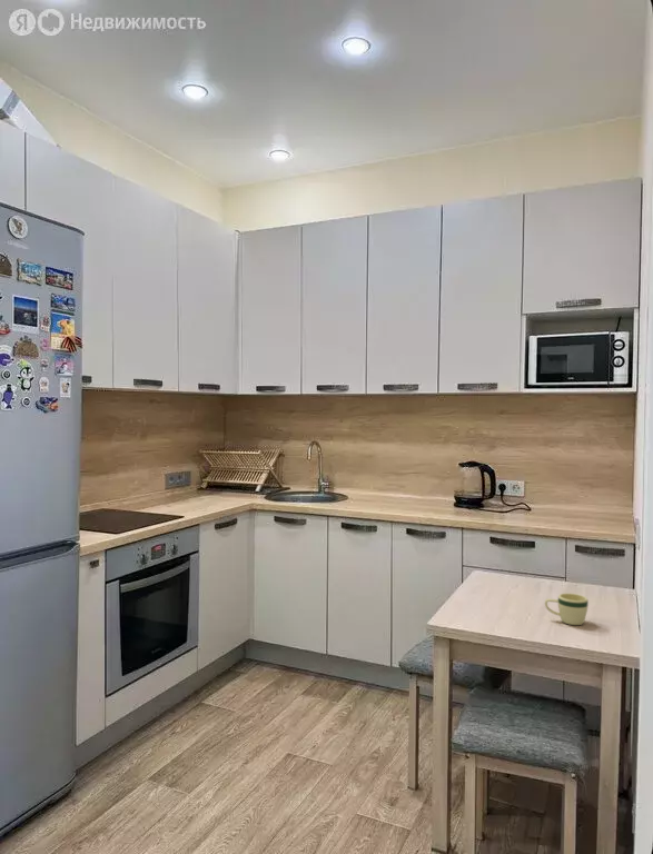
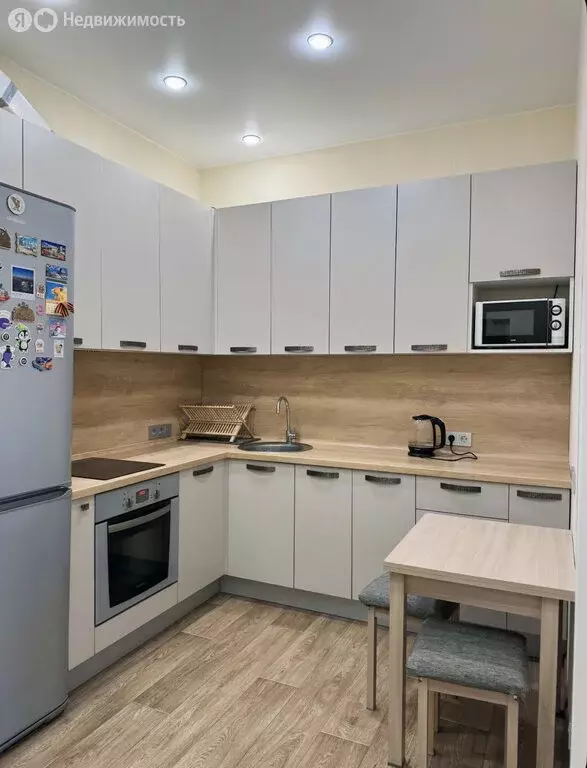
- mug [544,593,590,626]
